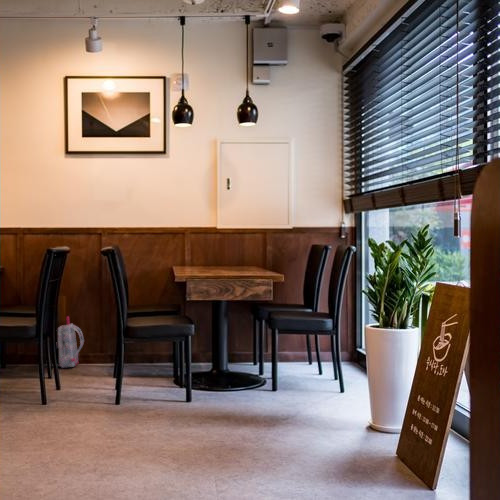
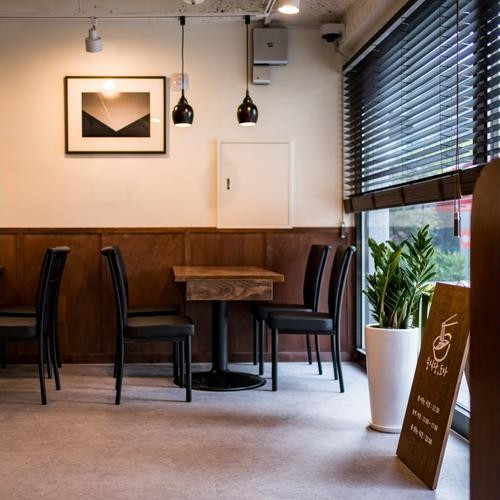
- backpack [57,315,85,369]
